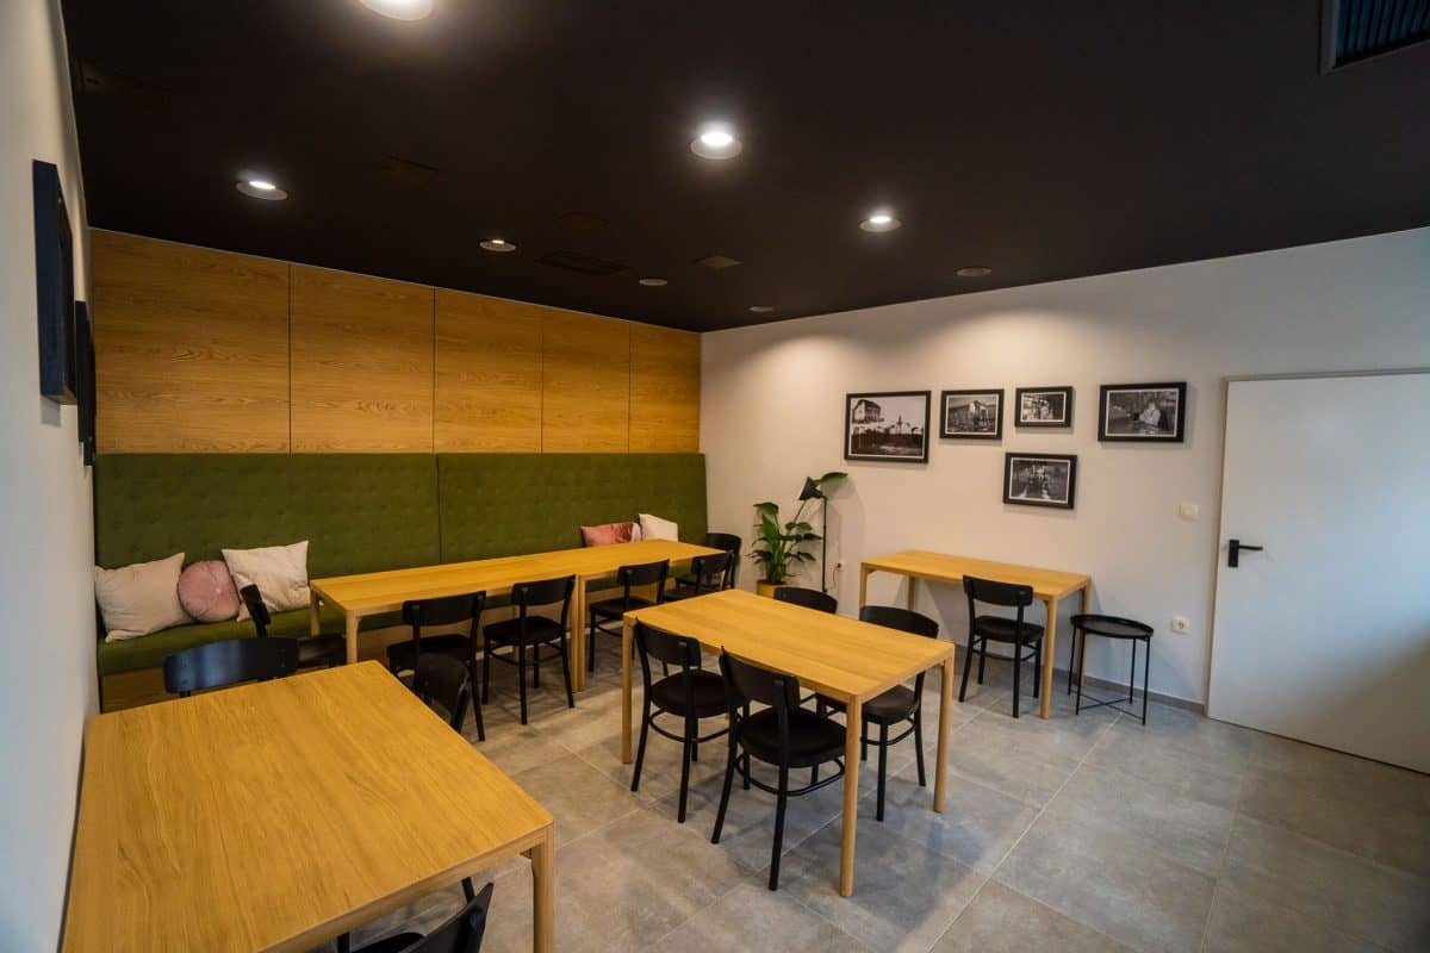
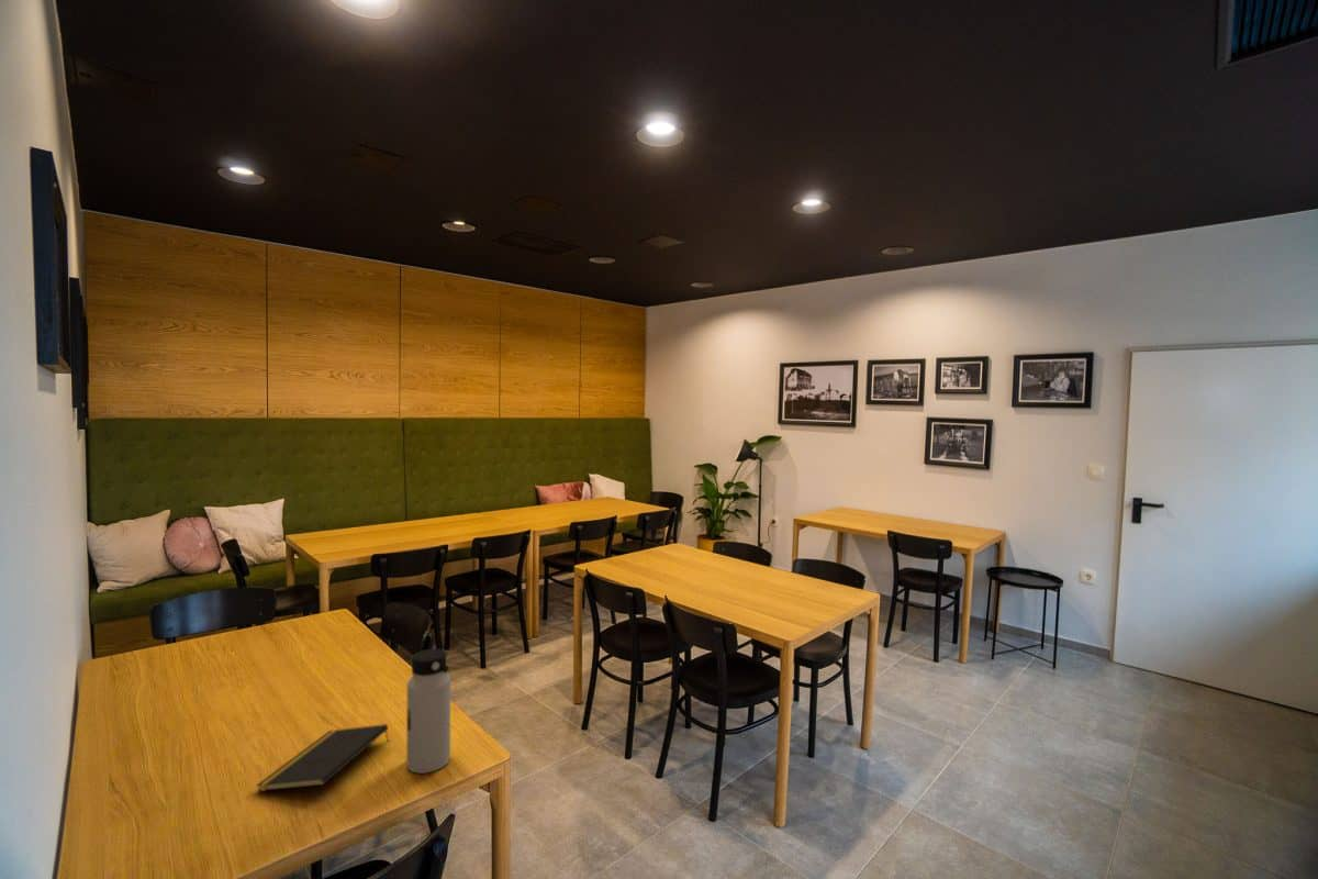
+ water bottle [405,648,451,775]
+ notepad [255,723,390,792]
